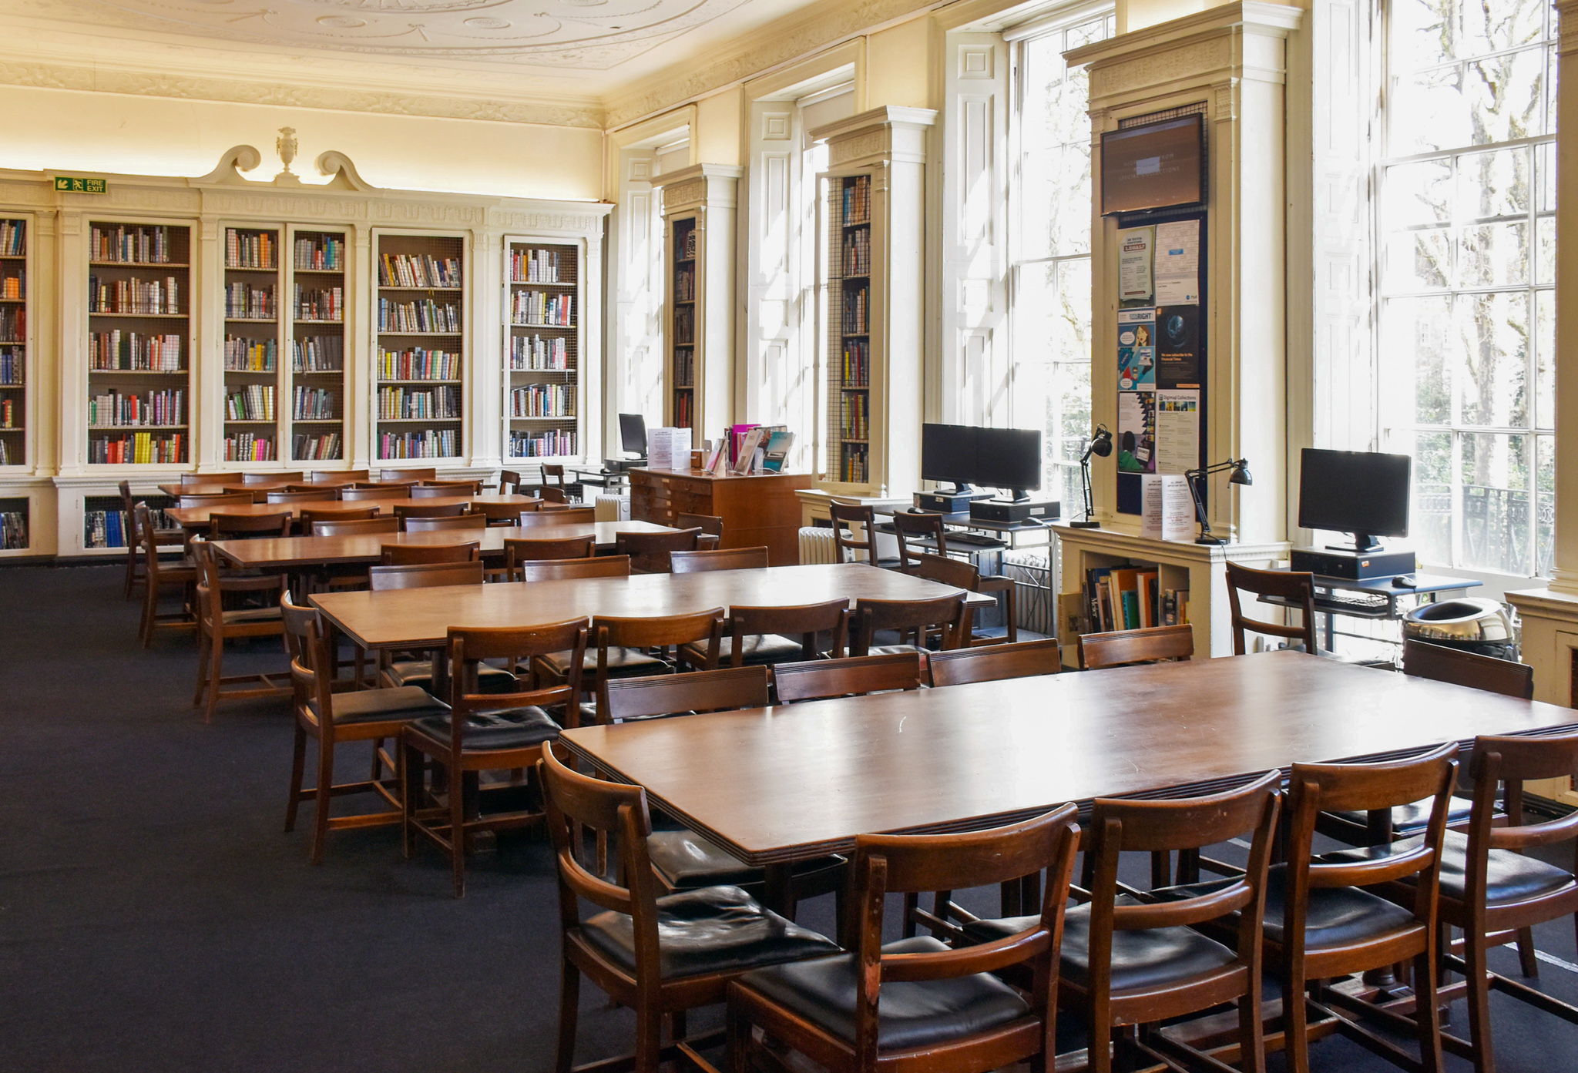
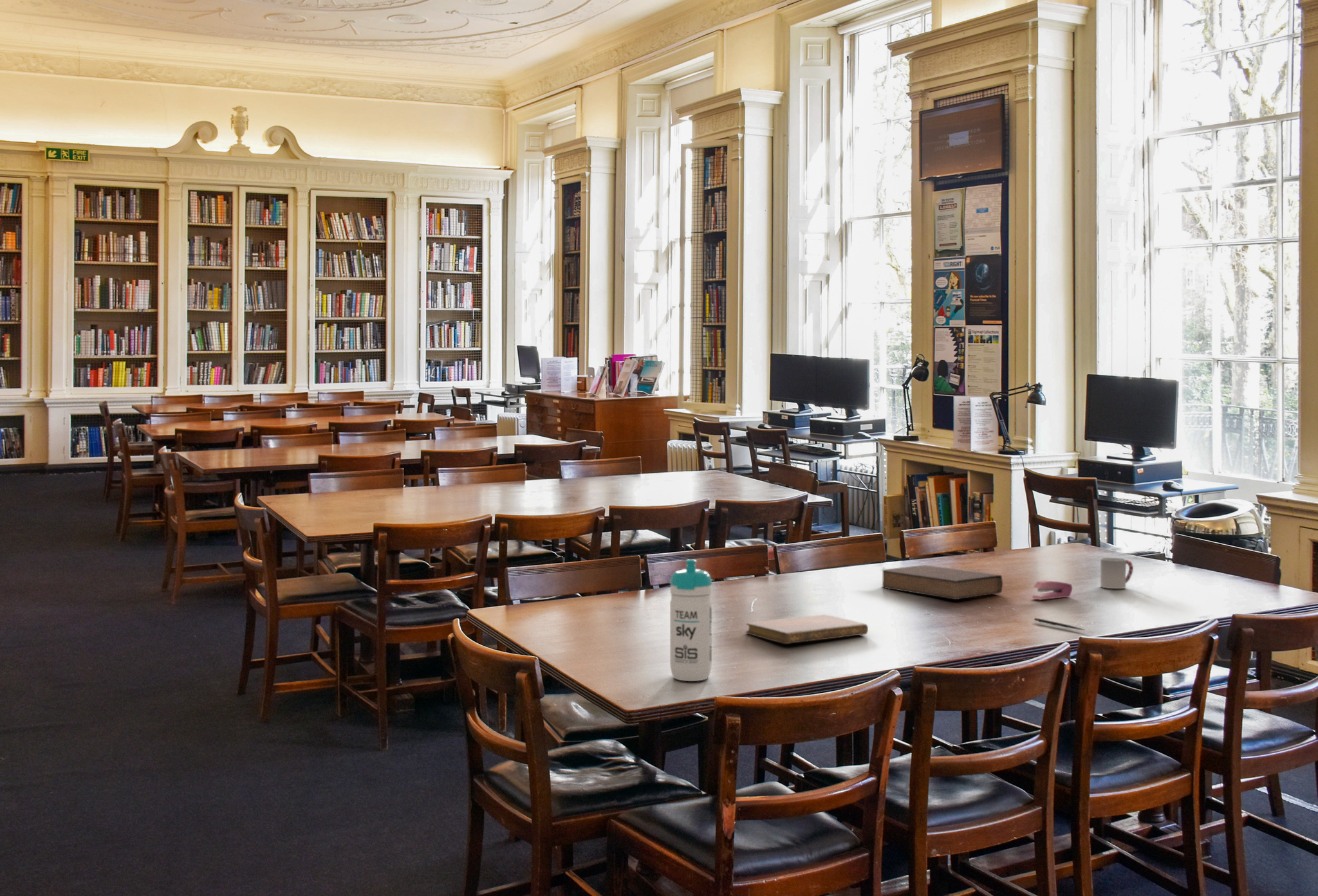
+ pen [1034,617,1086,631]
+ notebook [745,614,869,645]
+ cup [1100,557,1134,589]
+ water bottle [669,558,712,682]
+ stapler [1031,580,1073,601]
+ book [880,564,1003,600]
